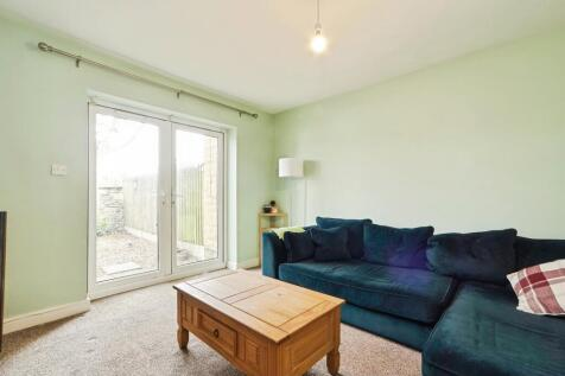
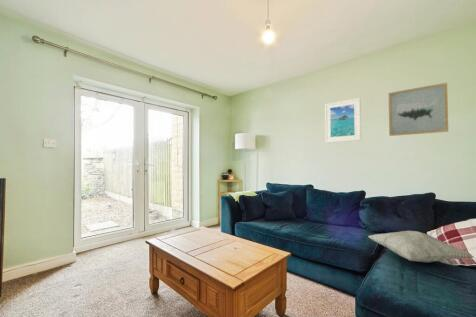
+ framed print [324,97,362,144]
+ decorative pillow [367,230,475,264]
+ wall art [388,82,449,137]
